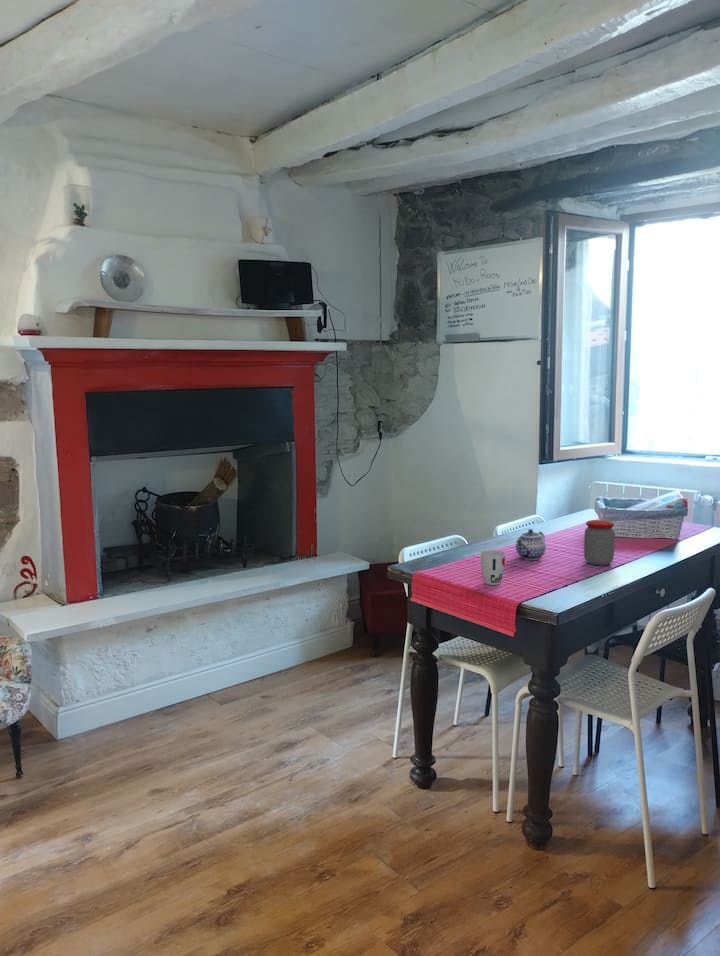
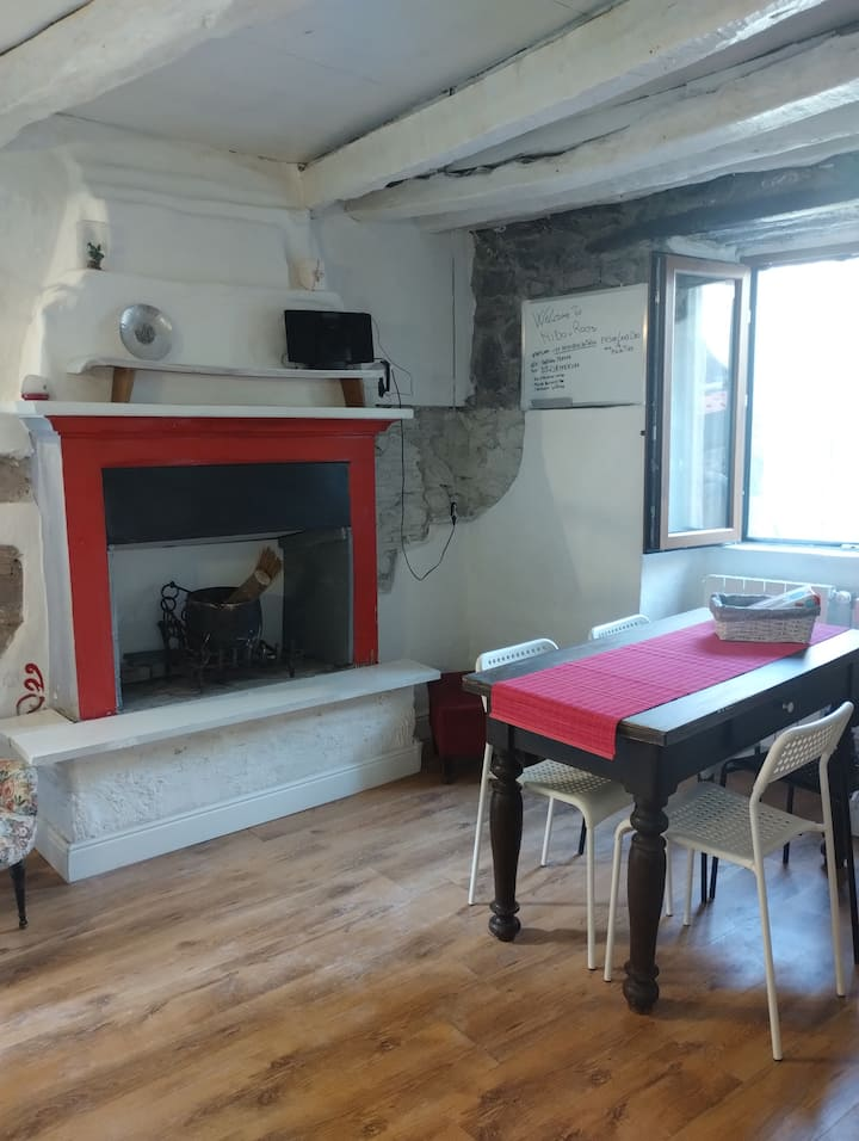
- teapot [515,528,547,561]
- jar [583,519,616,566]
- cup [479,549,506,586]
